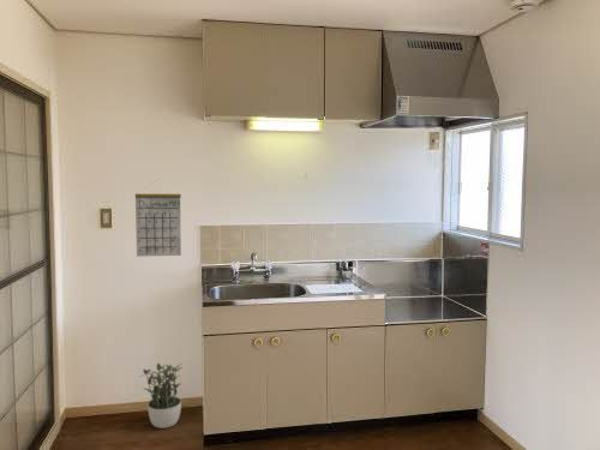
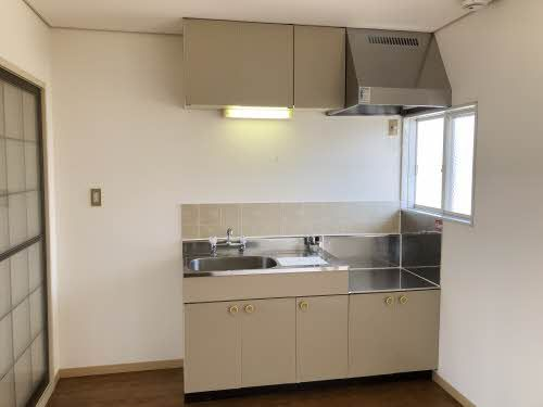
- calendar [134,178,182,258]
- potted plant [139,360,185,430]
